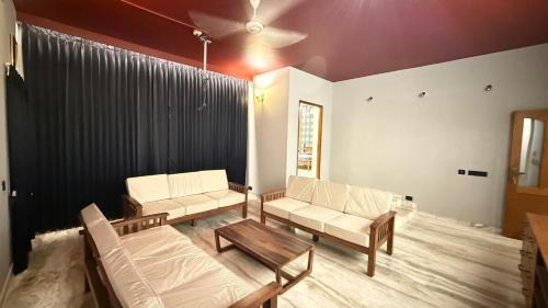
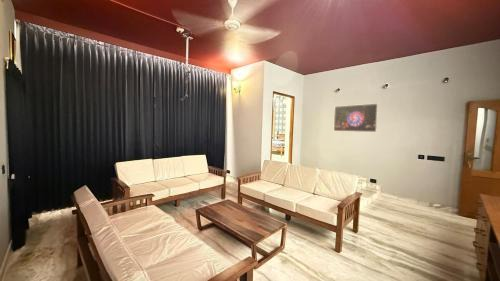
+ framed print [333,103,379,133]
